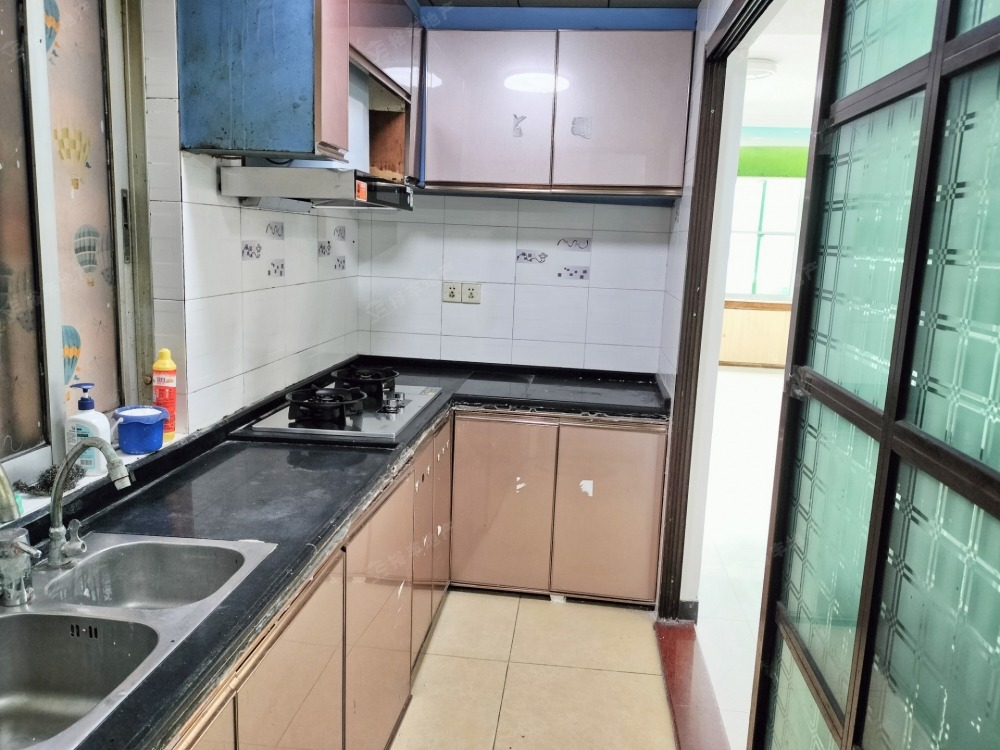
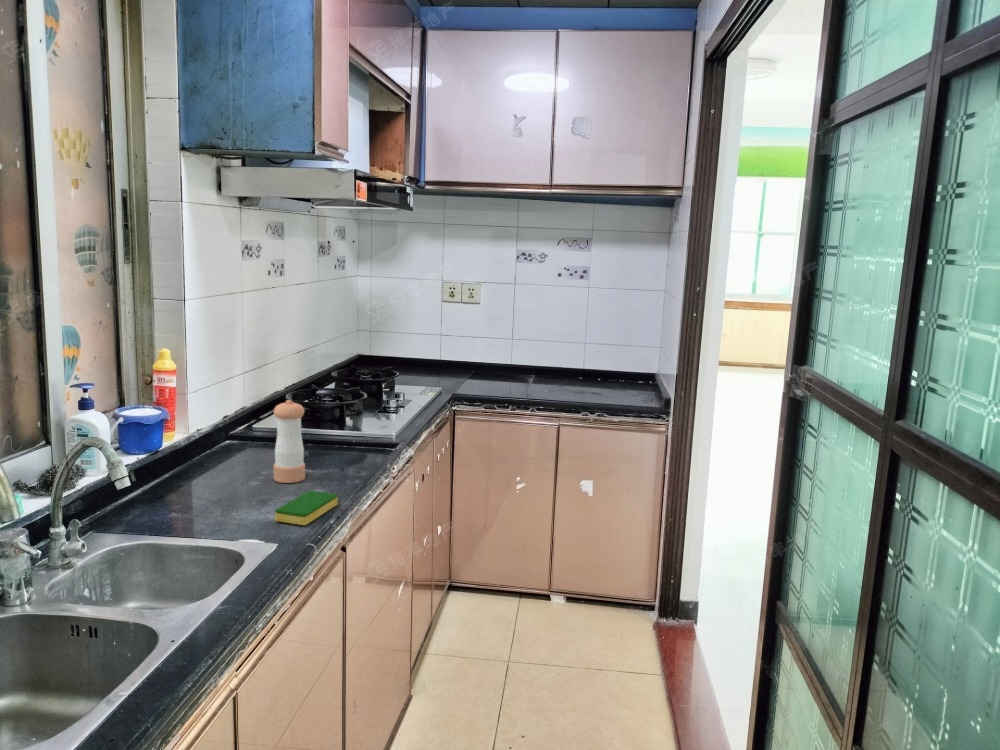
+ pepper shaker [273,399,306,484]
+ dish sponge [274,489,339,526]
